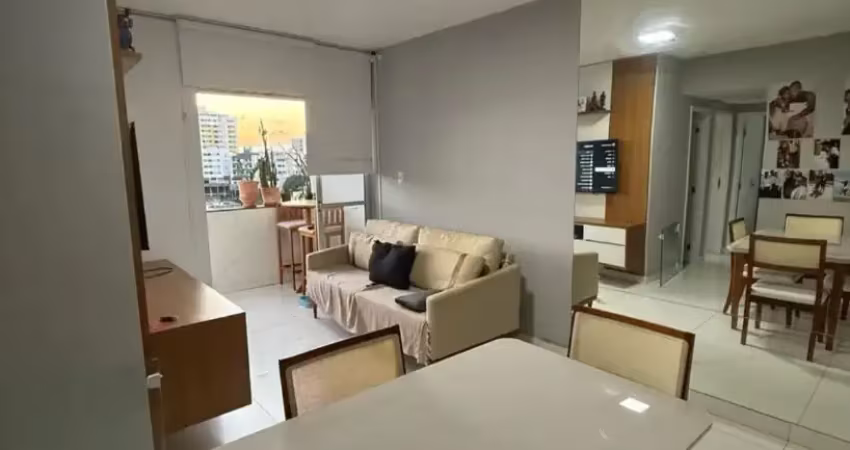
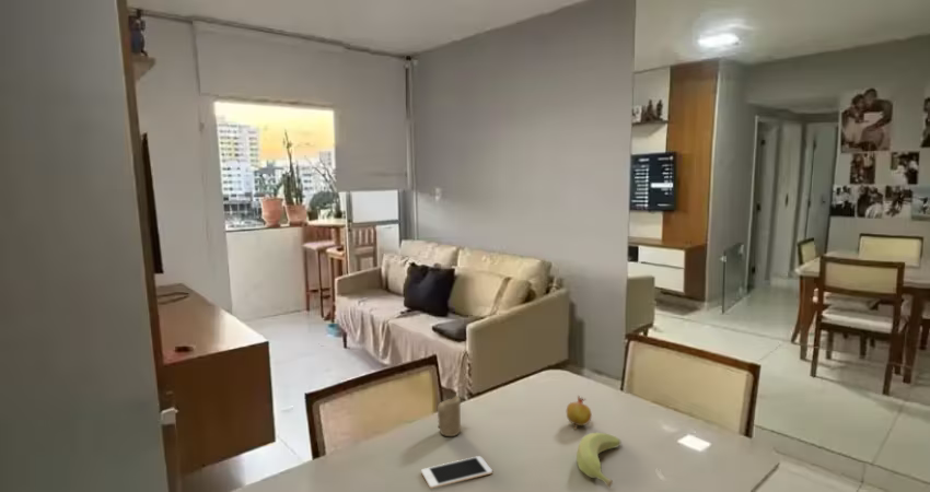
+ banana [576,432,621,489]
+ cell phone [420,455,493,490]
+ candle [437,395,462,437]
+ fruit [566,395,593,431]
